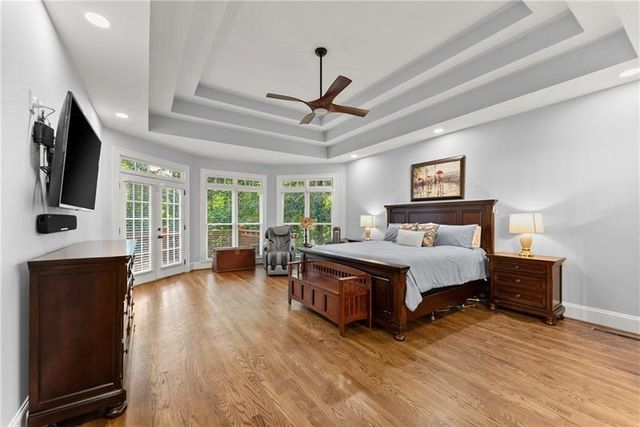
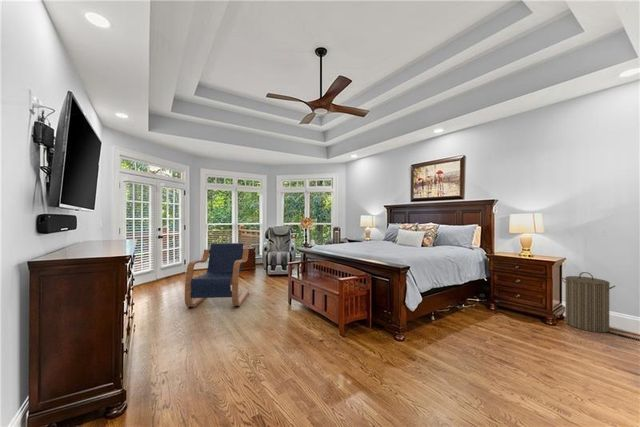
+ laundry hamper [560,271,616,333]
+ lounge chair [184,242,250,308]
